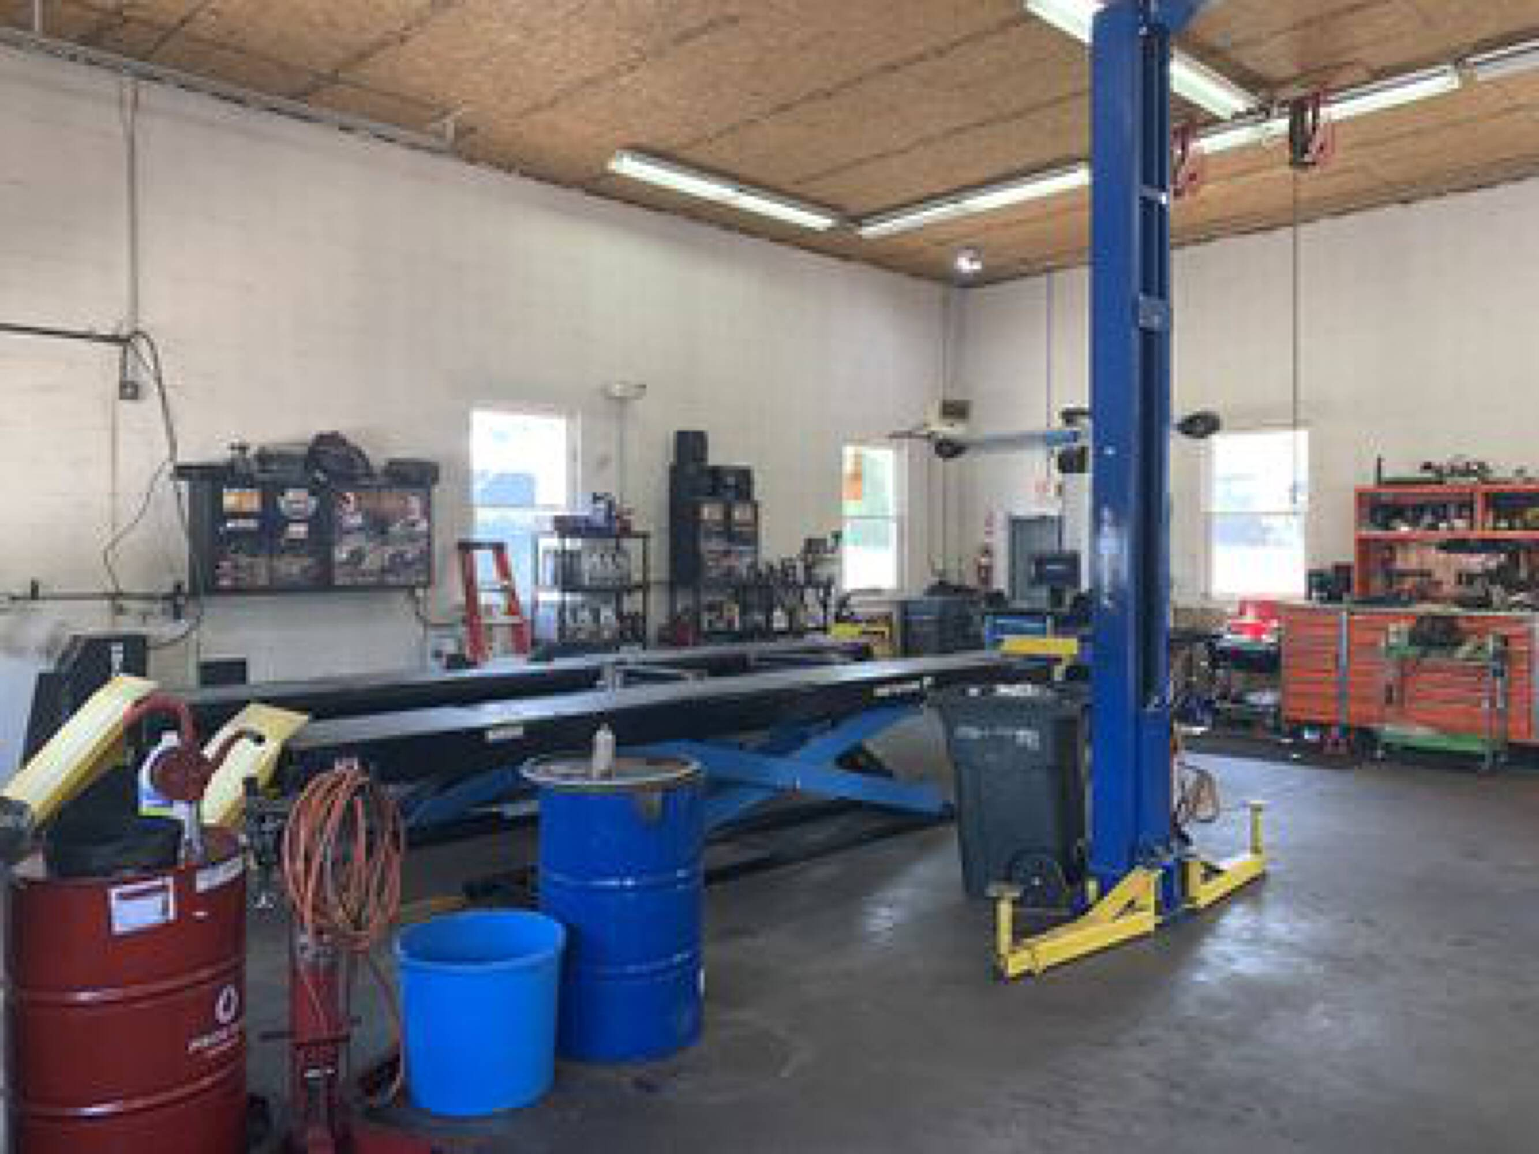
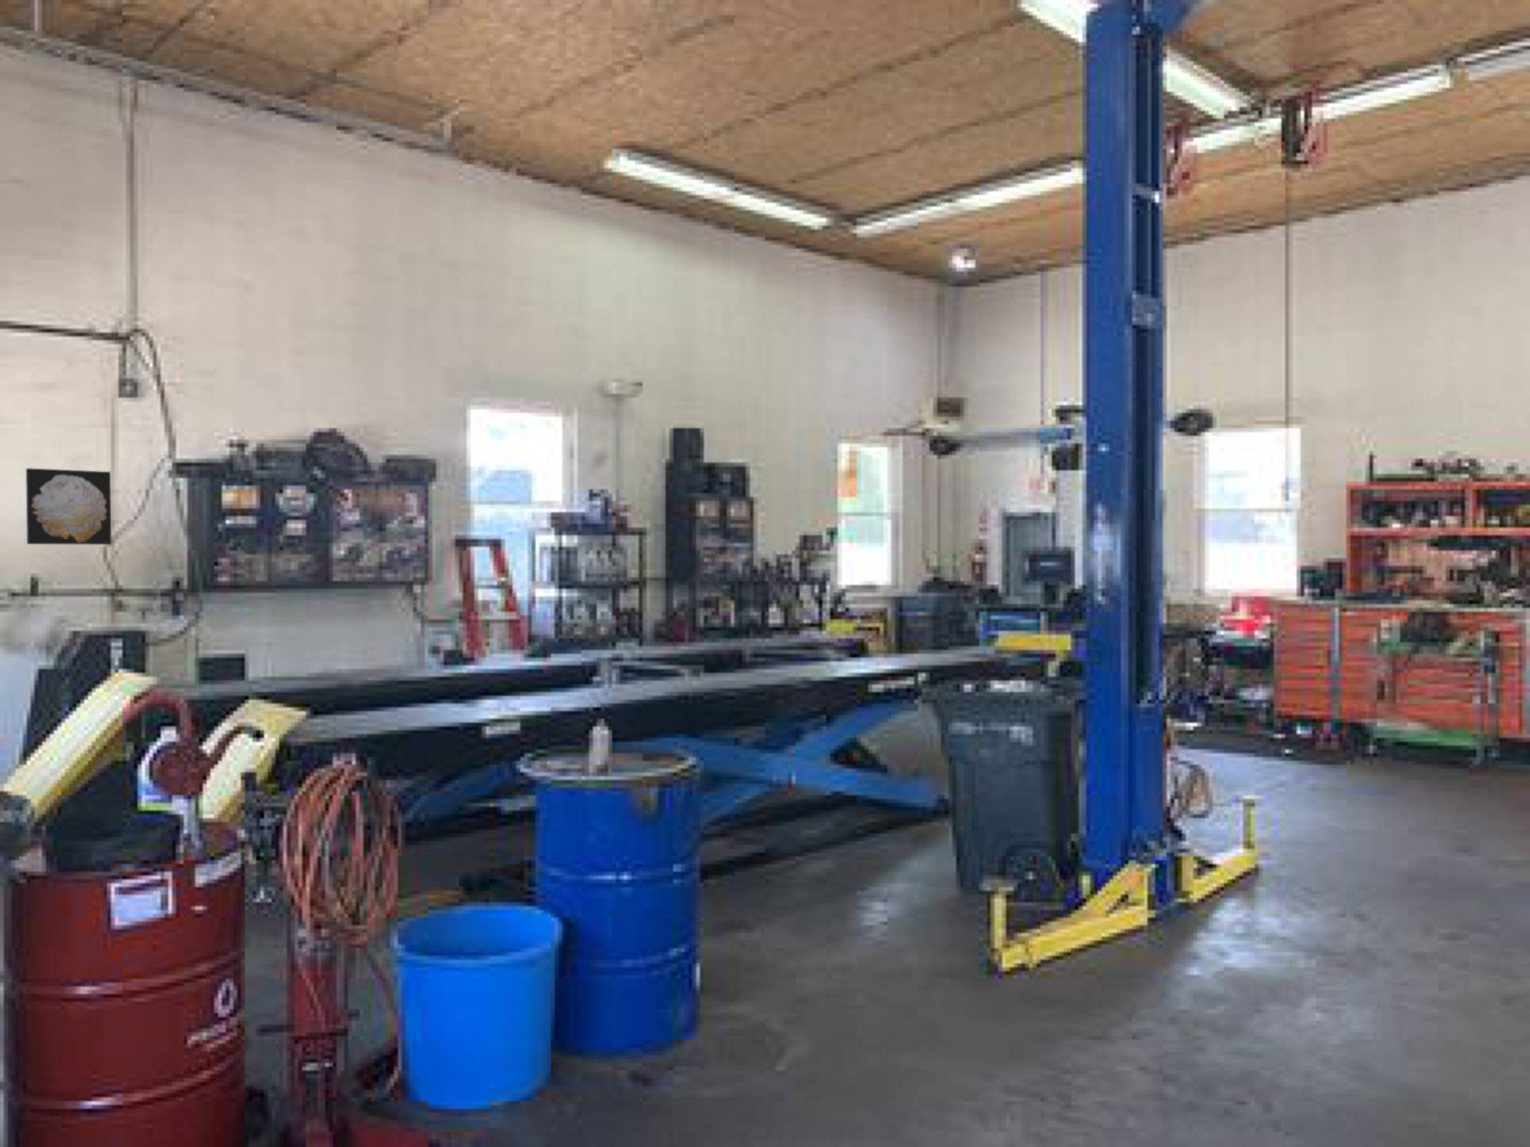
+ wall art [25,467,112,546]
